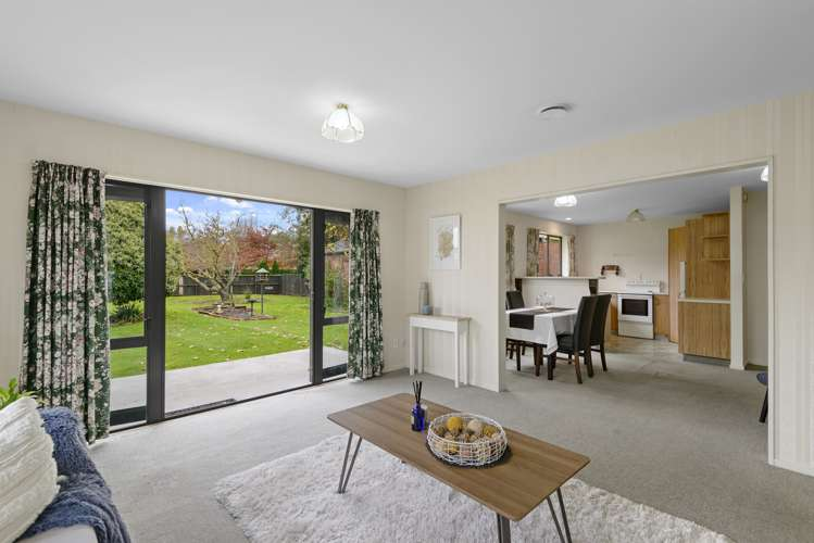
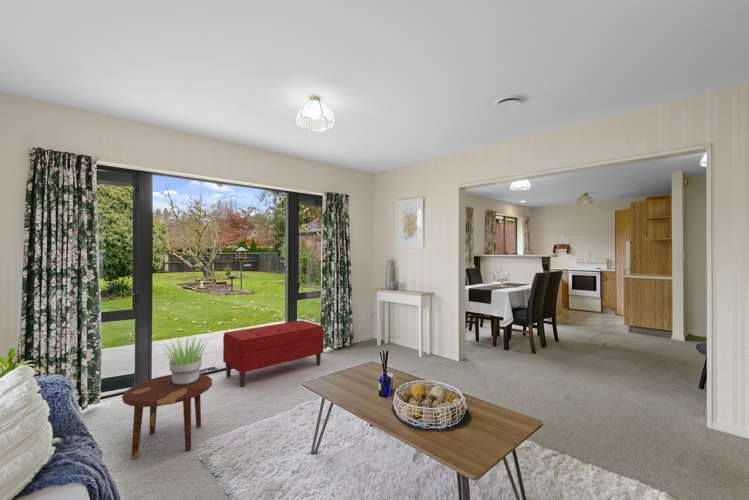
+ bench [222,319,325,388]
+ side table [121,373,213,460]
+ potted plant [158,335,210,385]
